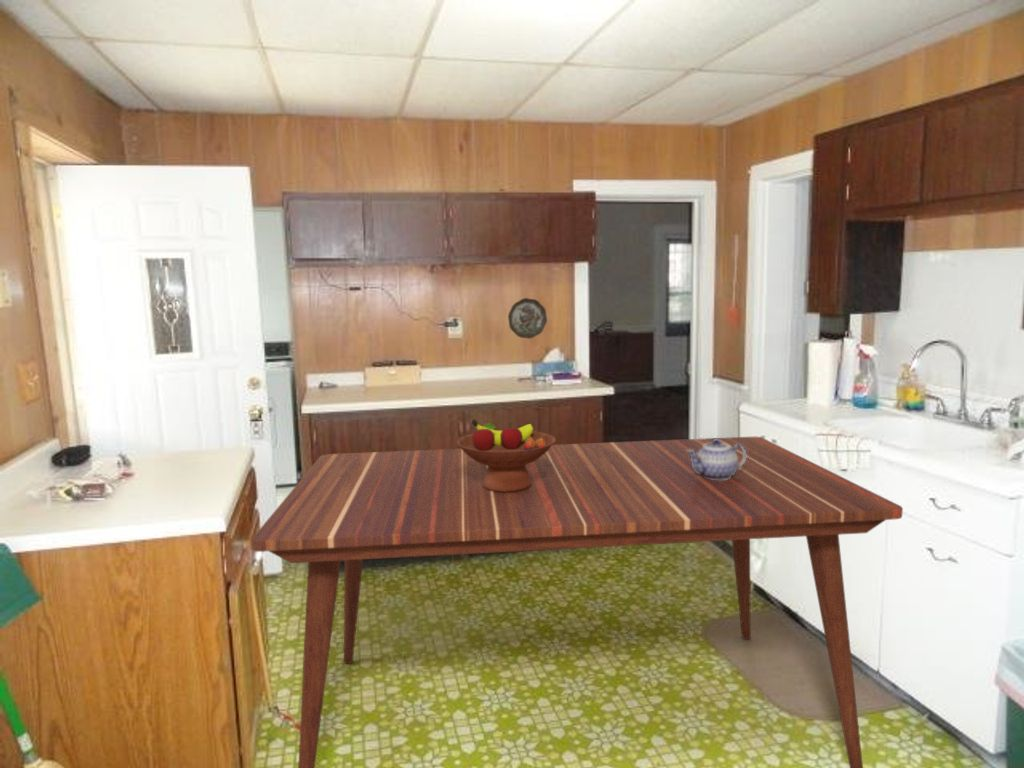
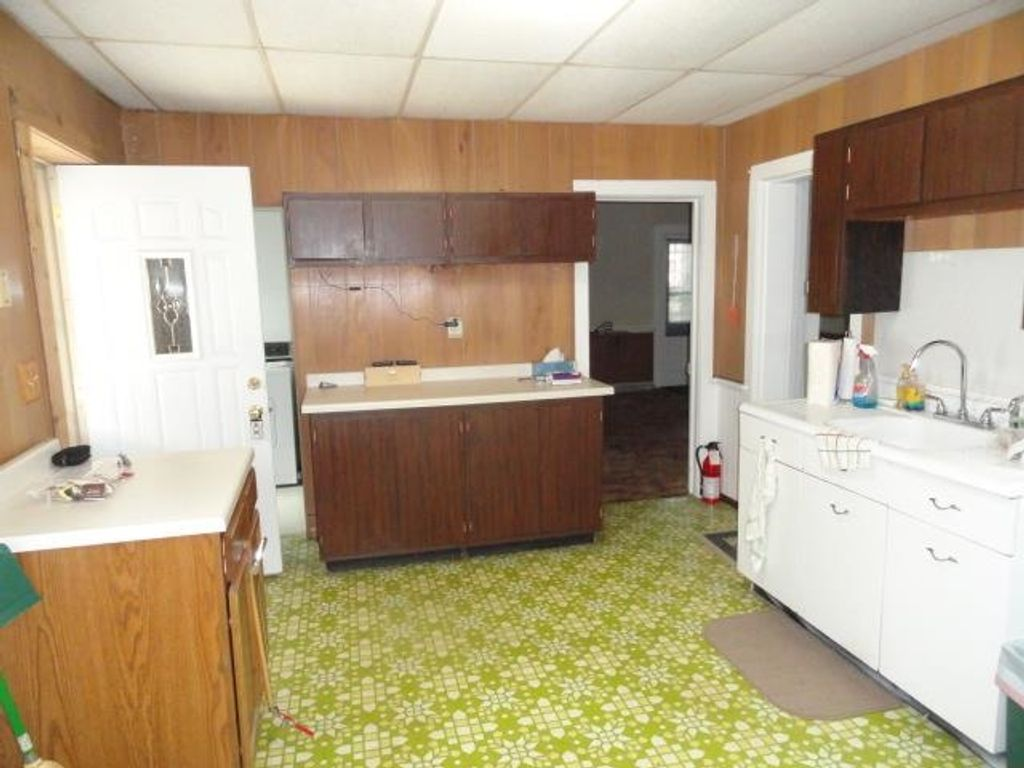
- dining table [251,436,904,768]
- teapot [686,439,747,480]
- fruit bowl [456,418,557,492]
- decorative plate [507,297,548,340]
